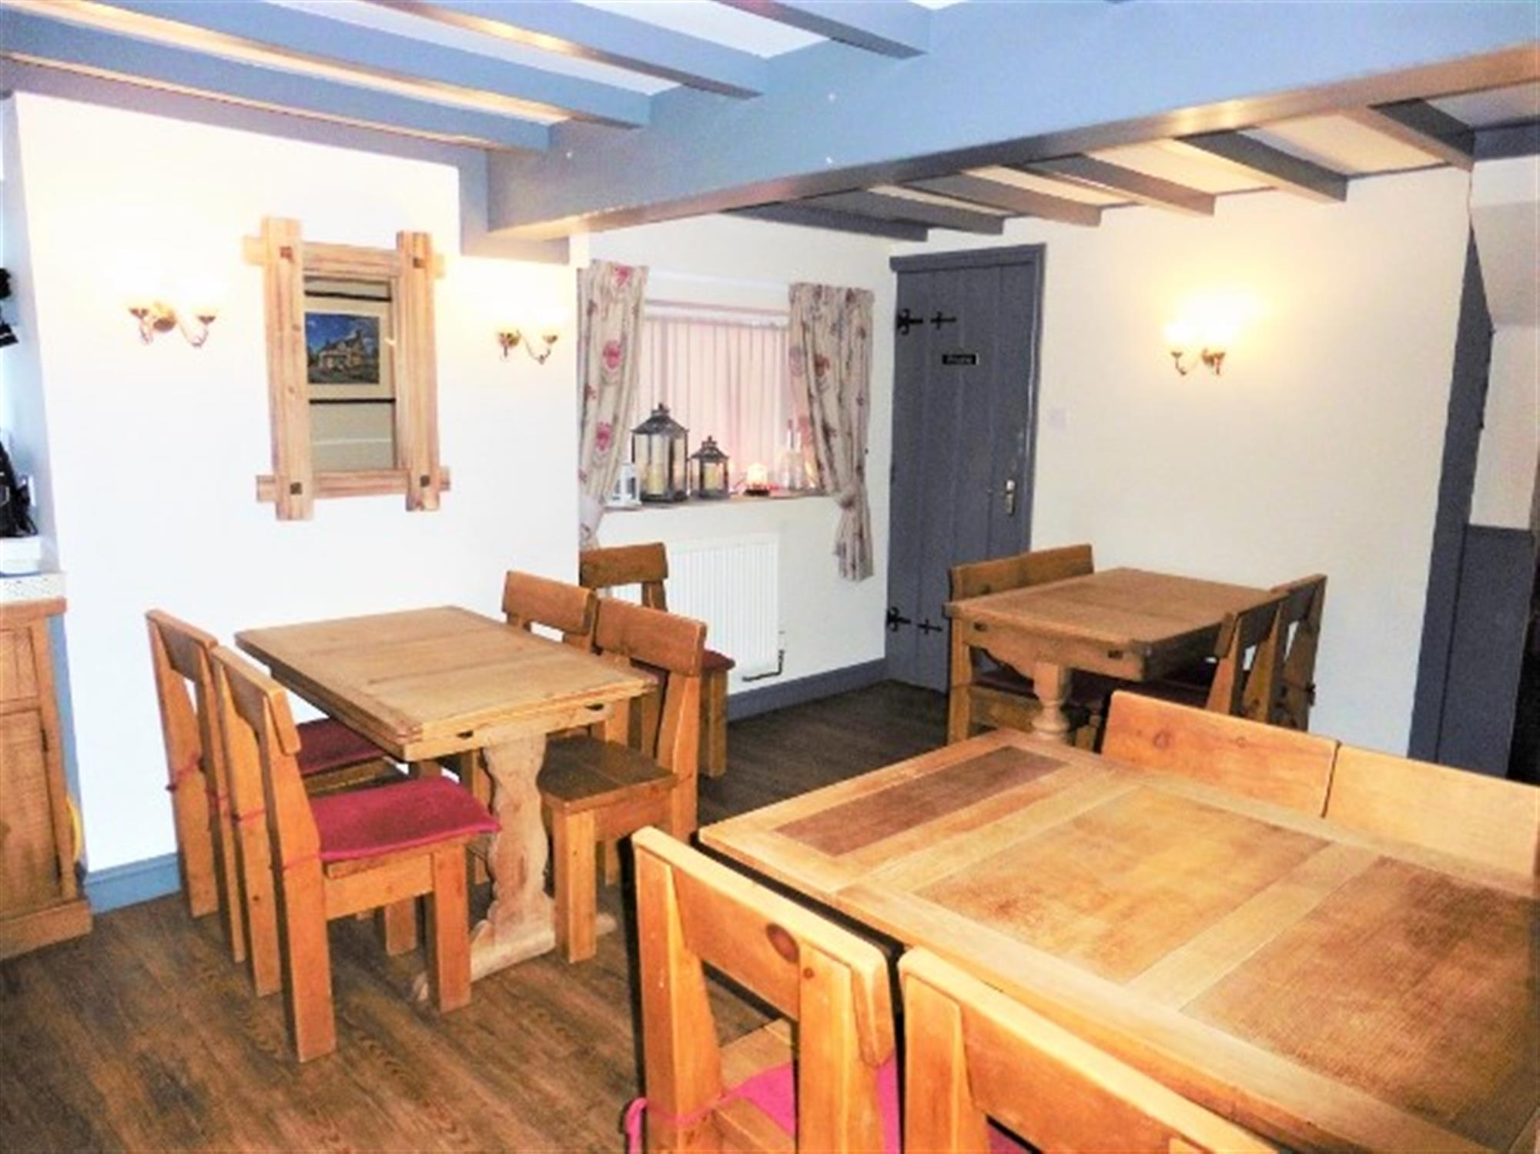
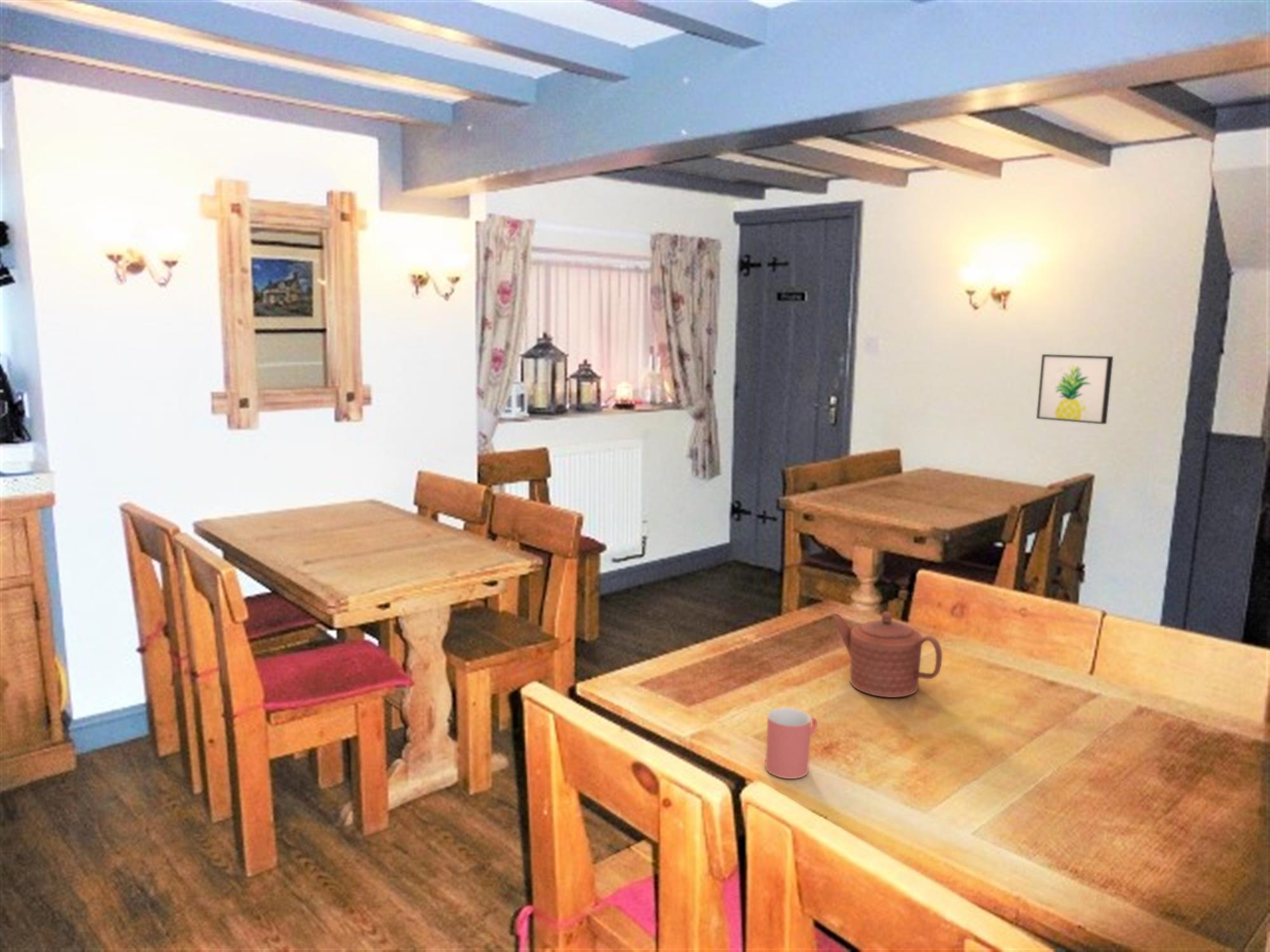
+ cup [765,707,818,779]
+ teapot [831,611,943,698]
+ wall art [1036,354,1114,425]
